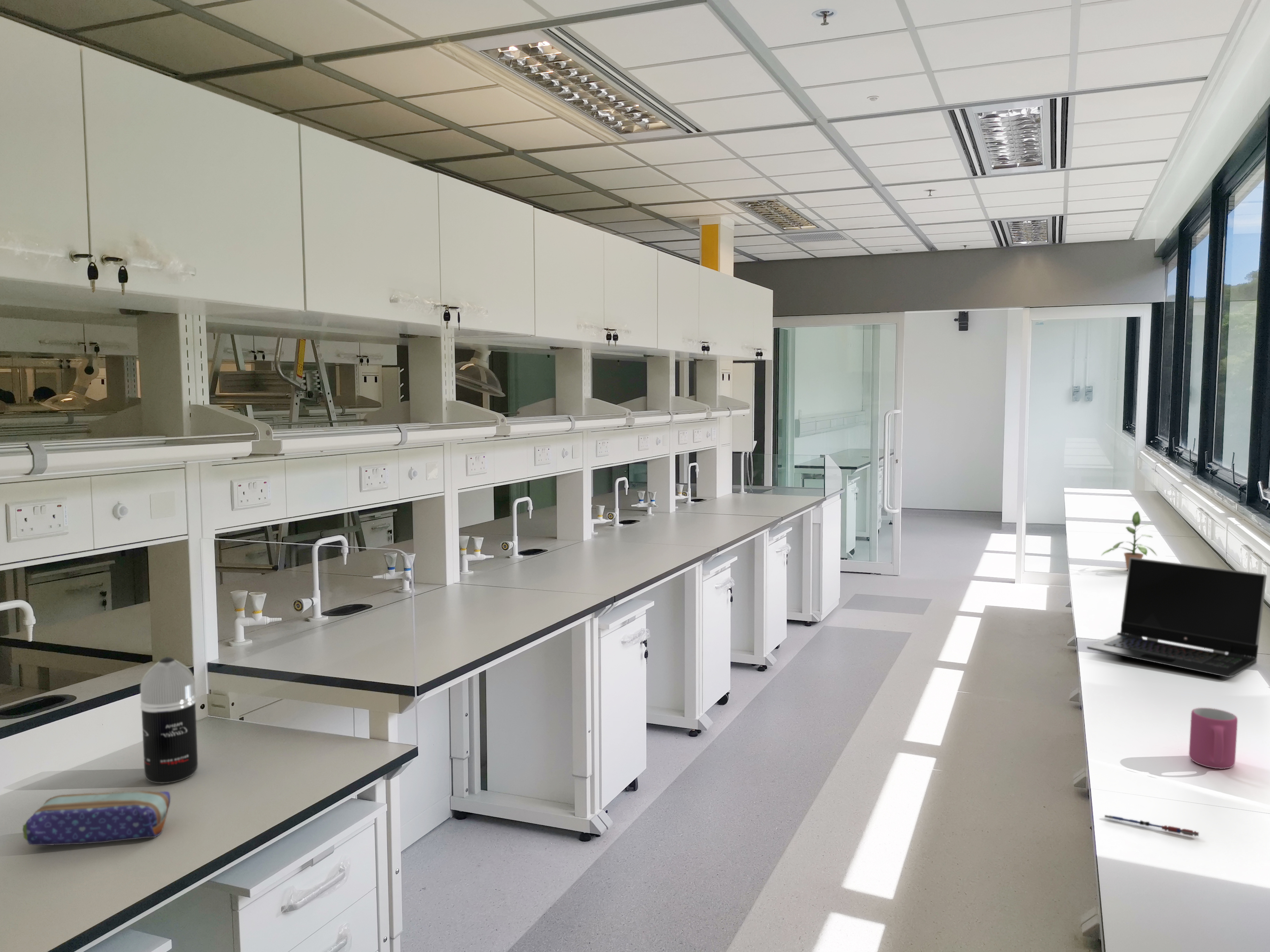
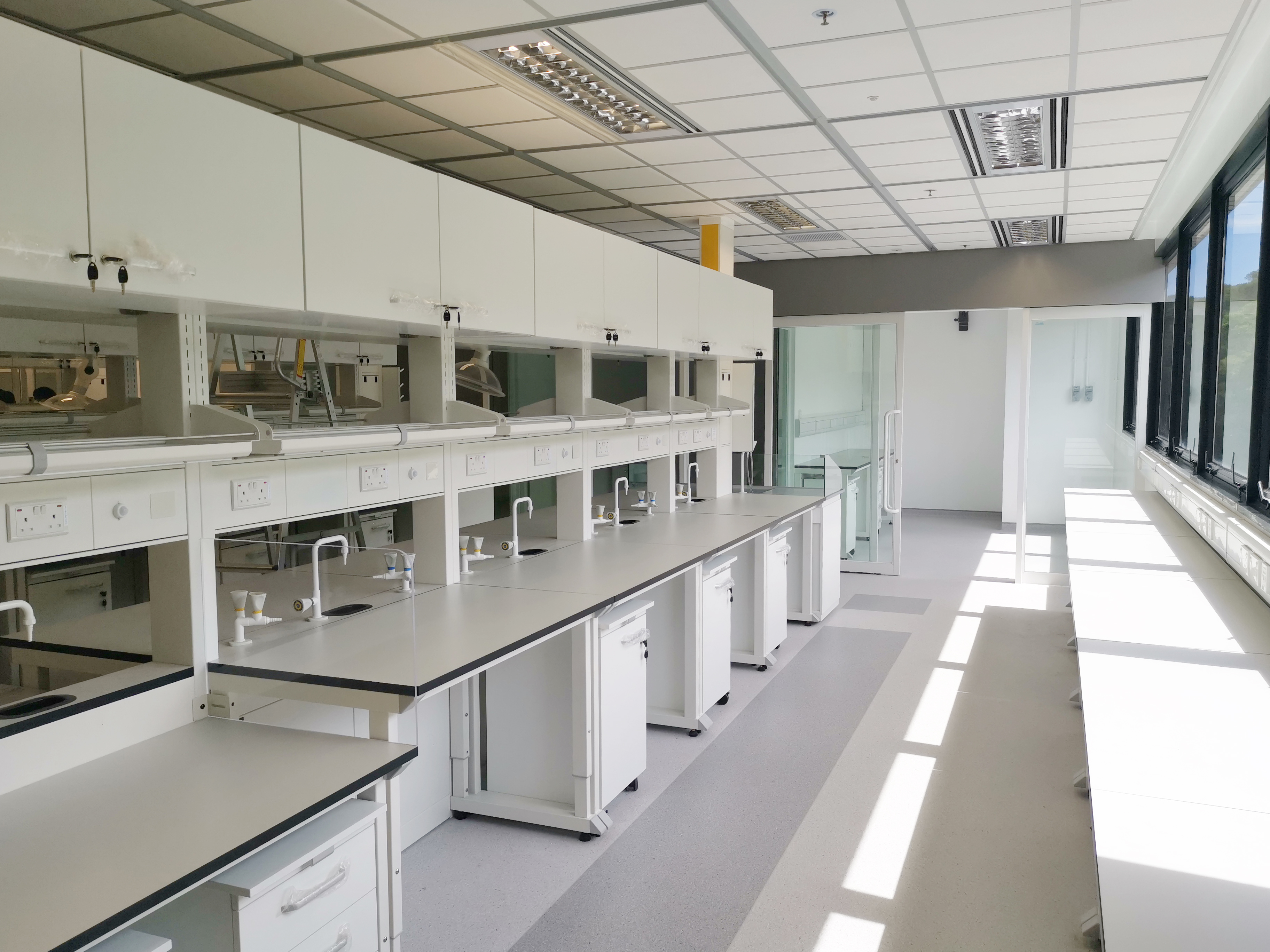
- spray bottle [140,656,198,784]
- potted plant [1101,511,1158,570]
- pen [1104,815,1199,837]
- mug [1189,707,1238,769]
- laptop computer [1087,557,1267,677]
- pencil case [22,791,171,846]
